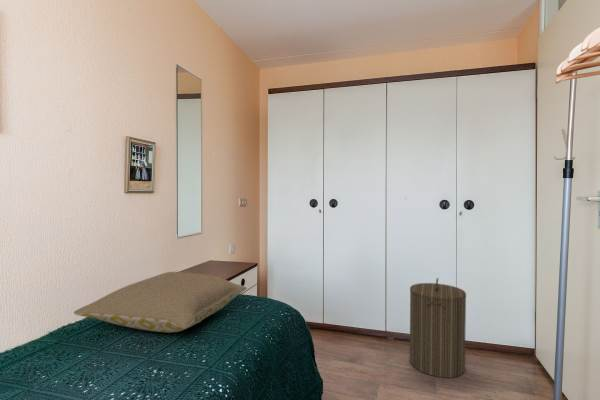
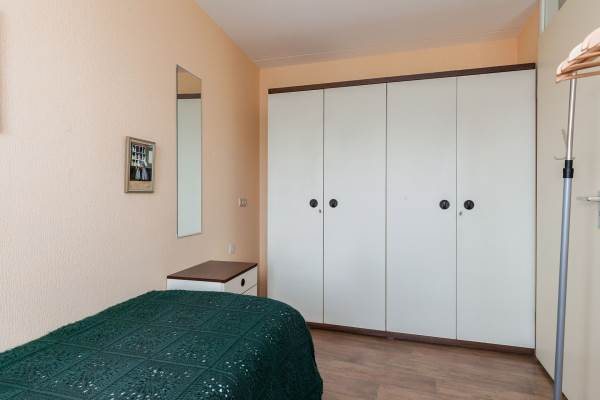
- pillow [73,271,248,334]
- laundry hamper [409,277,467,379]
